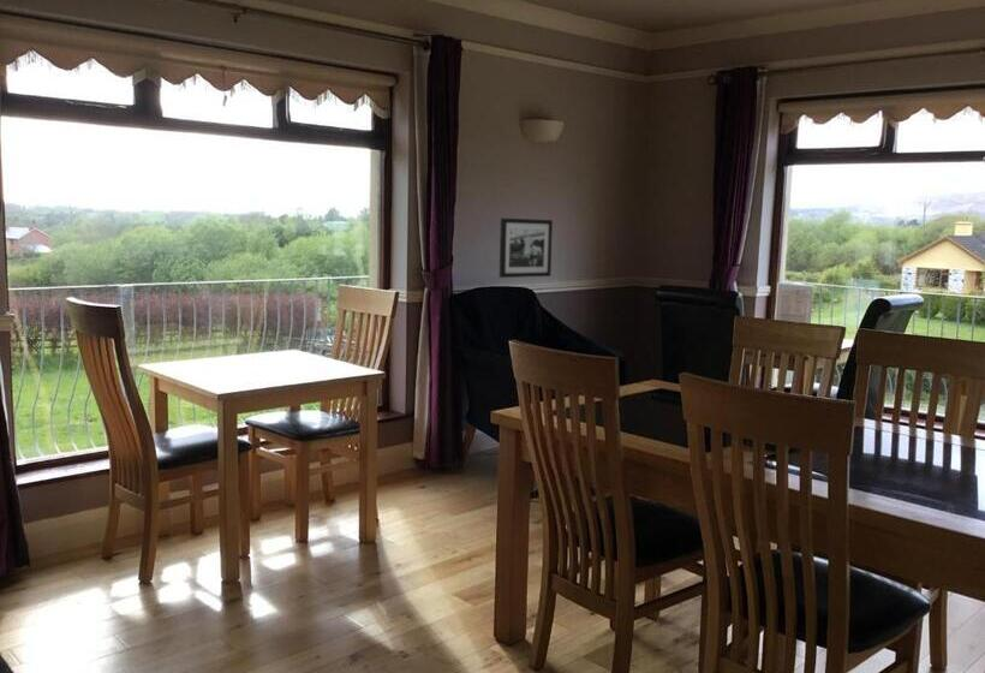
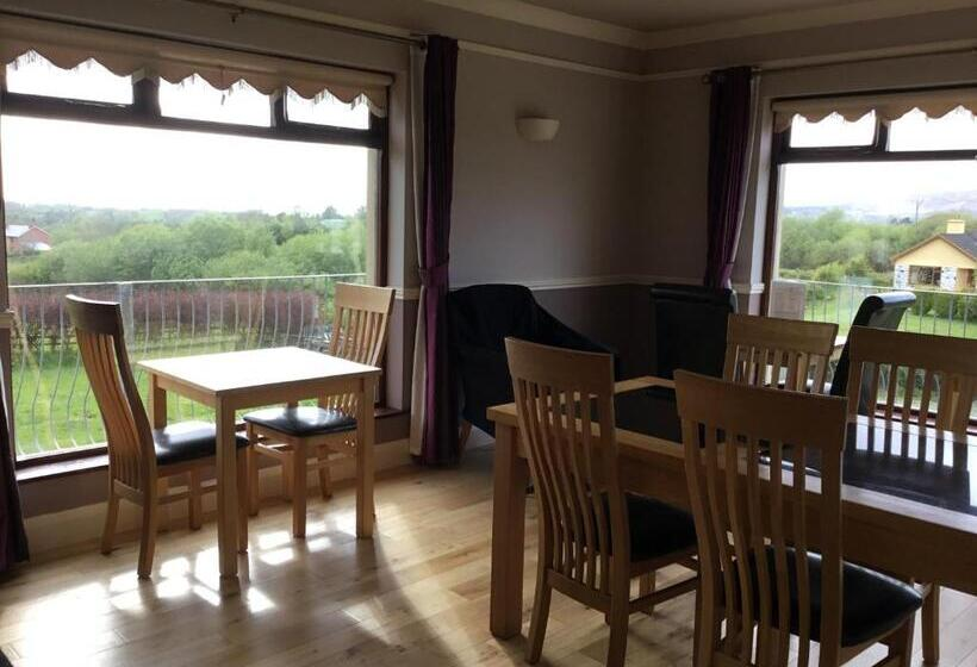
- picture frame [499,218,554,279]
